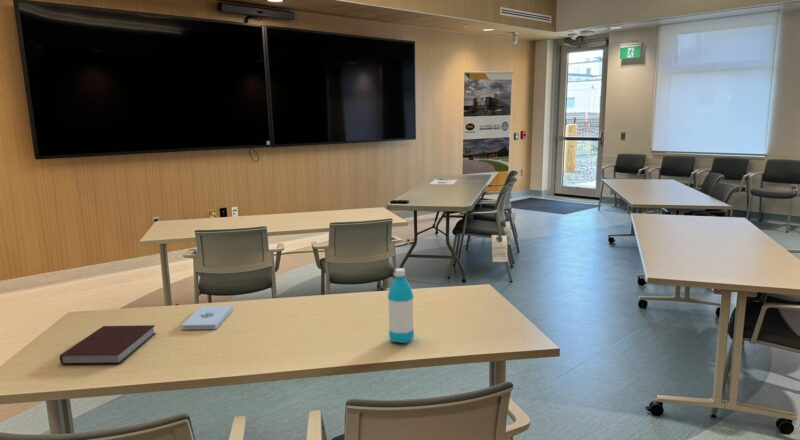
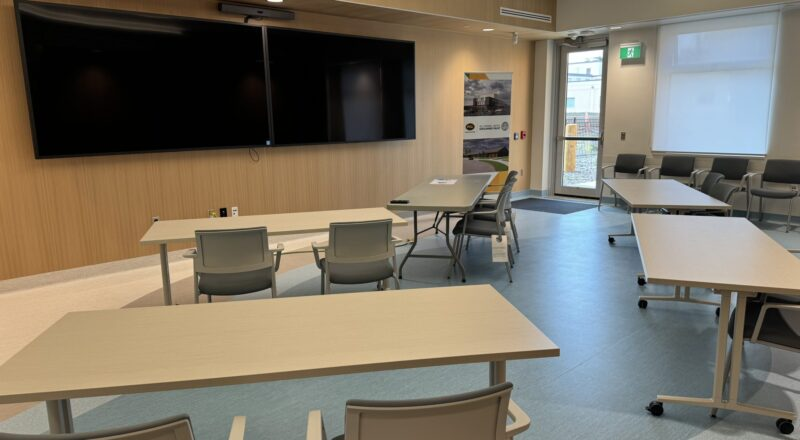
- water bottle [387,267,415,344]
- notepad [181,305,234,331]
- notebook [59,324,157,365]
